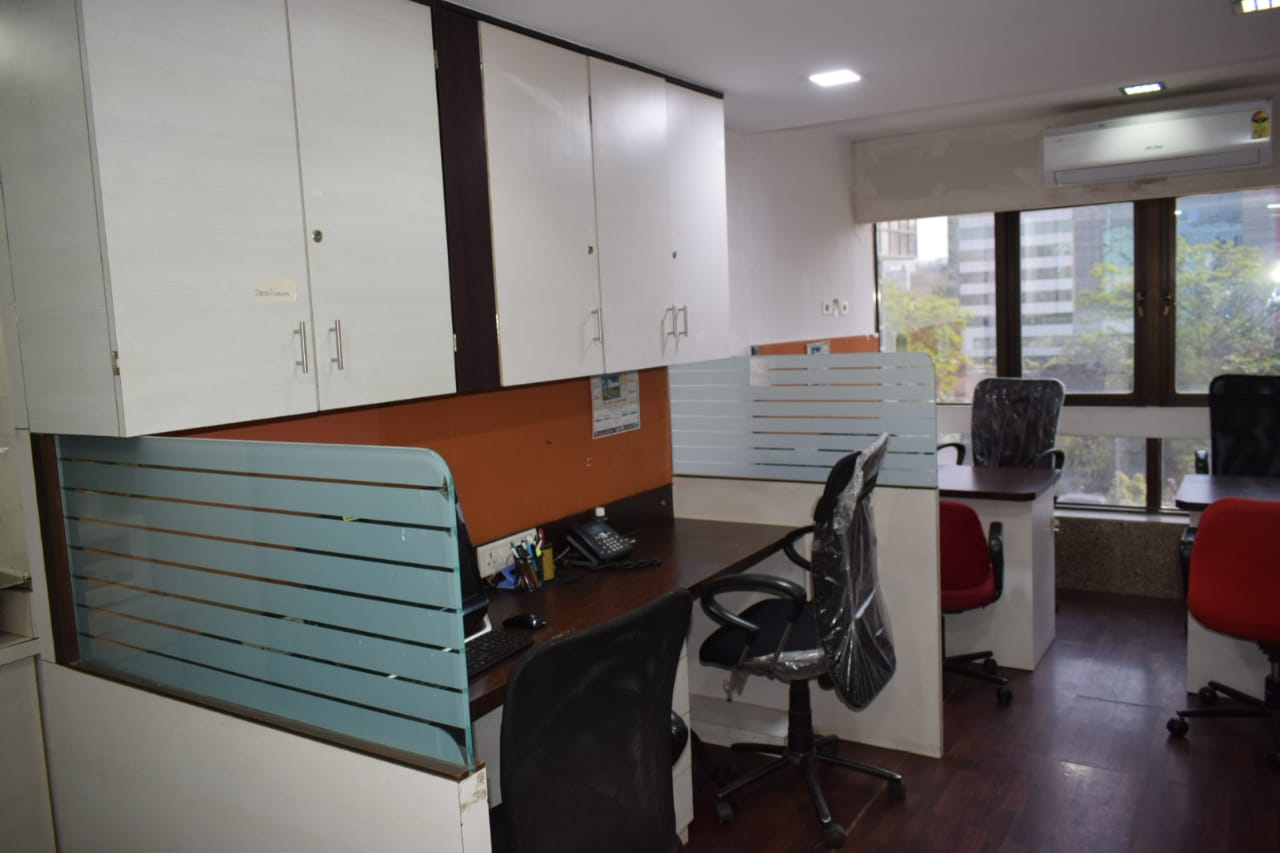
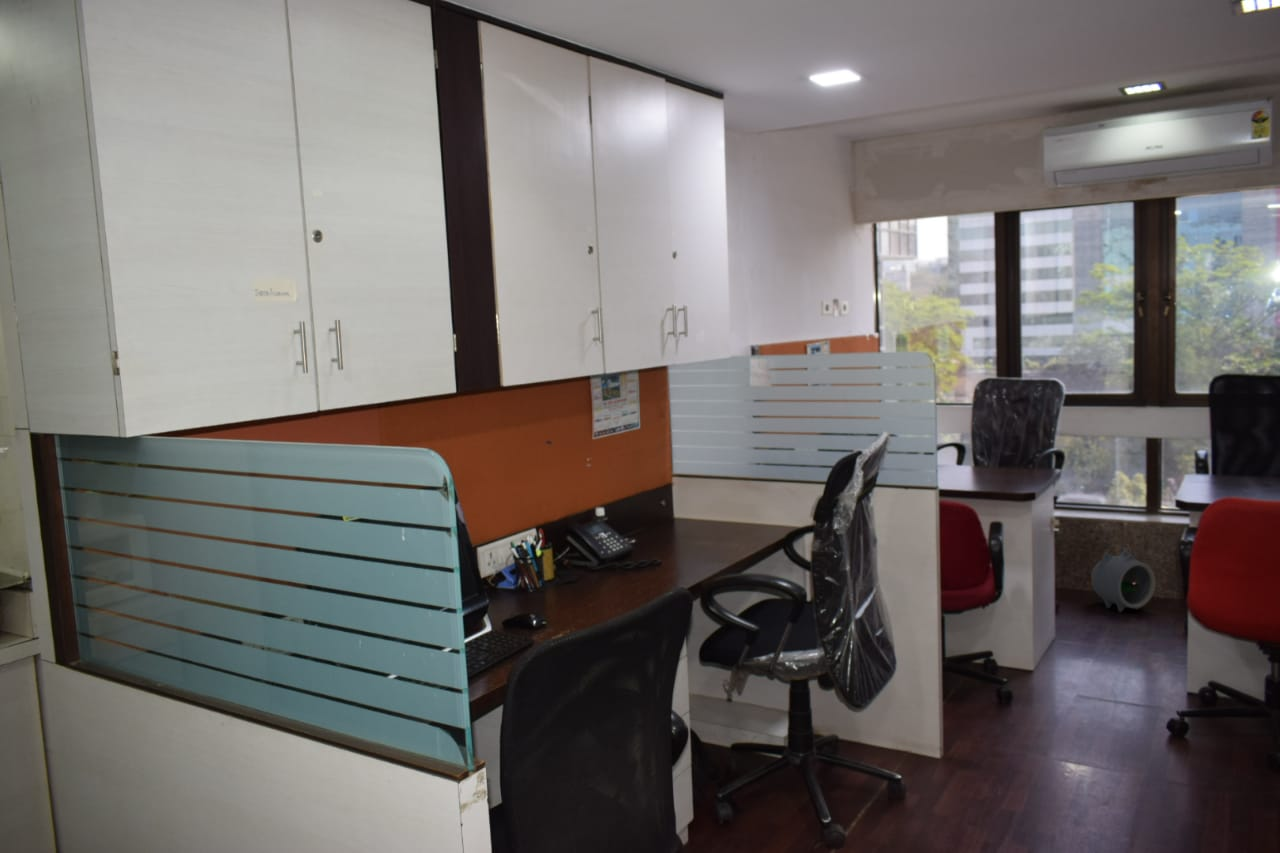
+ air purifier [1090,543,1156,613]
